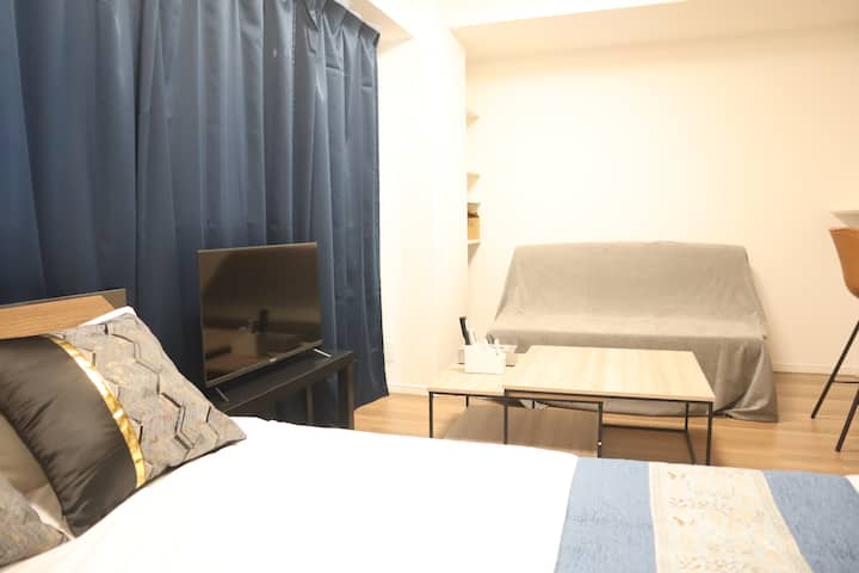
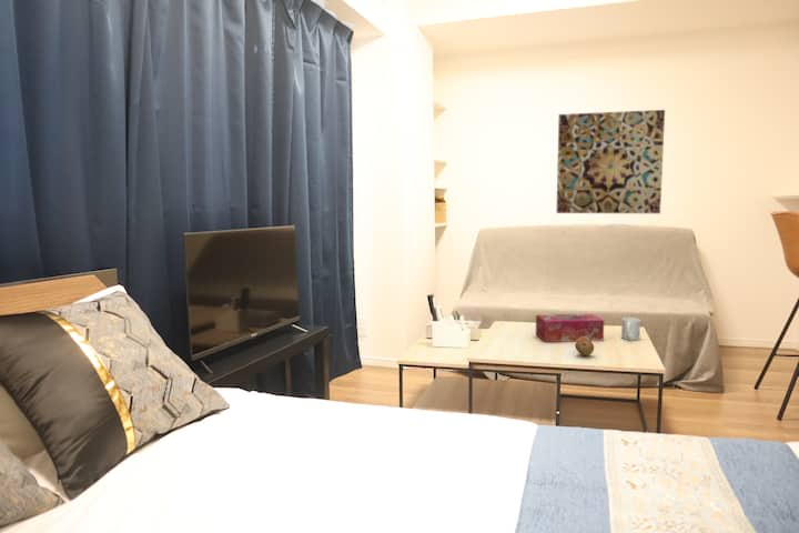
+ wall art [555,109,666,214]
+ mug [620,316,641,341]
+ tissue box [535,313,605,343]
+ fruit [574,338,595,358]
